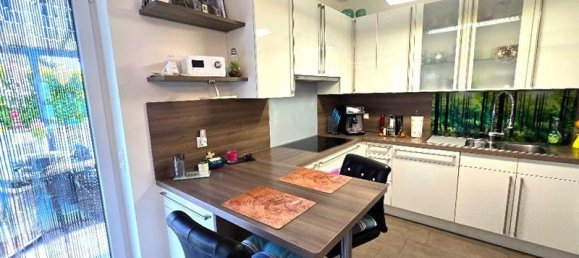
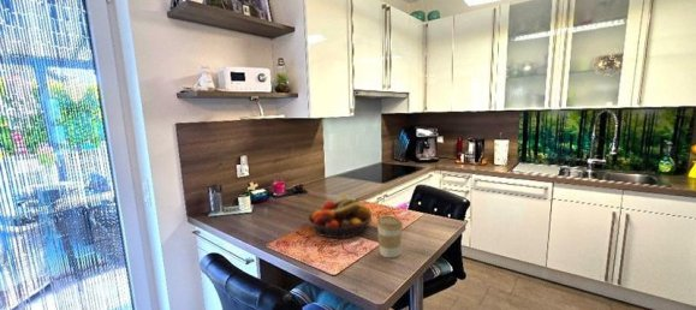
+ coffee cup [375,215,404,258]
+ fruit bowl [307,192,373,240]
